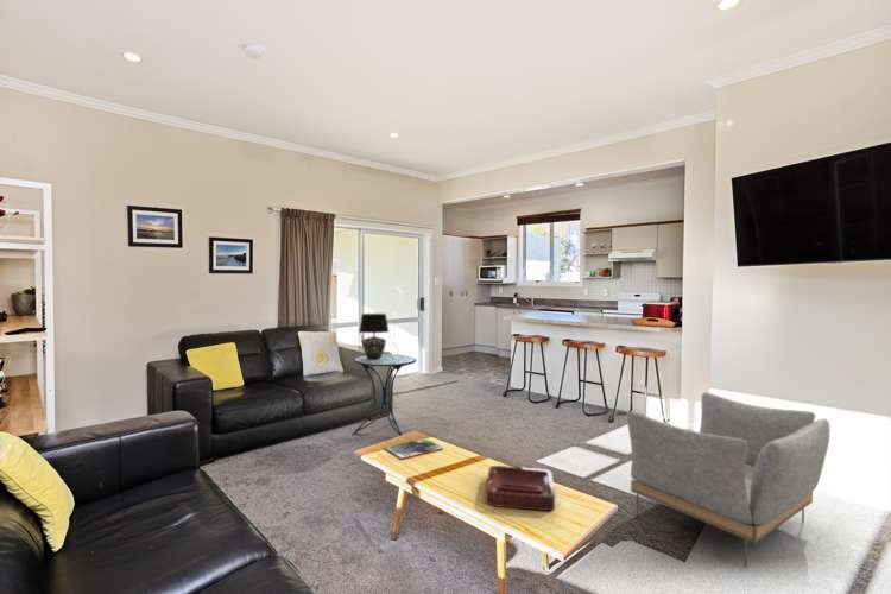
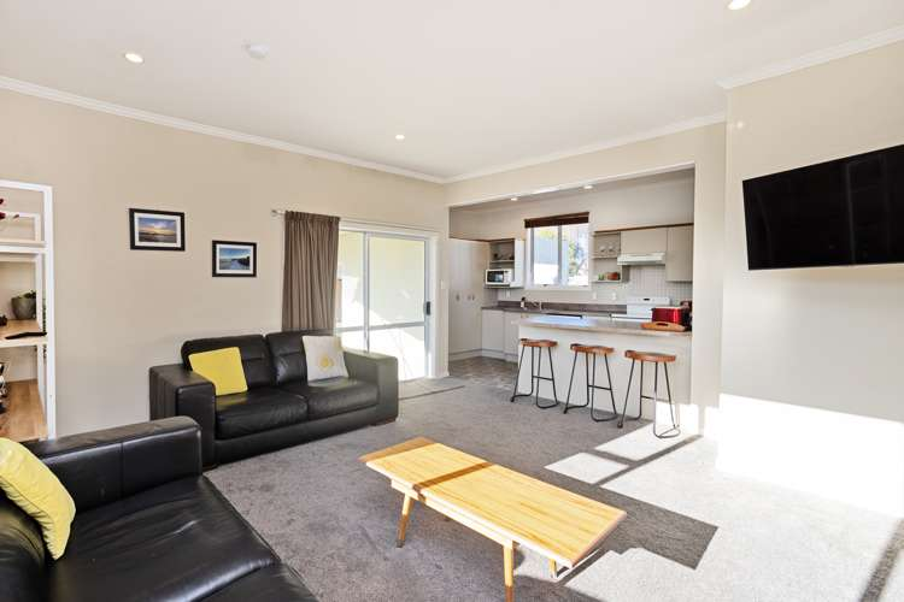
- magazine [384,437,444,461]
- side table [353,353,417,437]
- table lamp [358,312,390,360]
- decorative tray [484,465,556,512]
- armchair [625,391,832,569]
